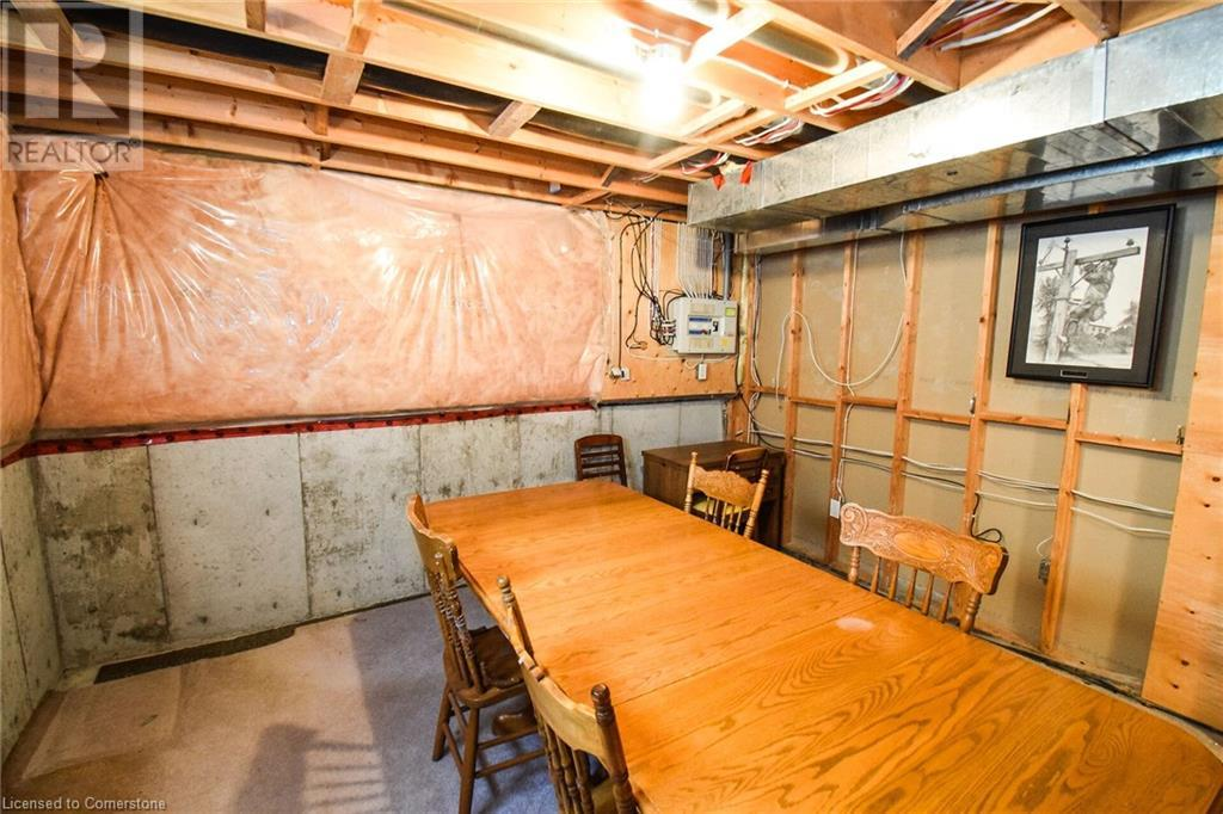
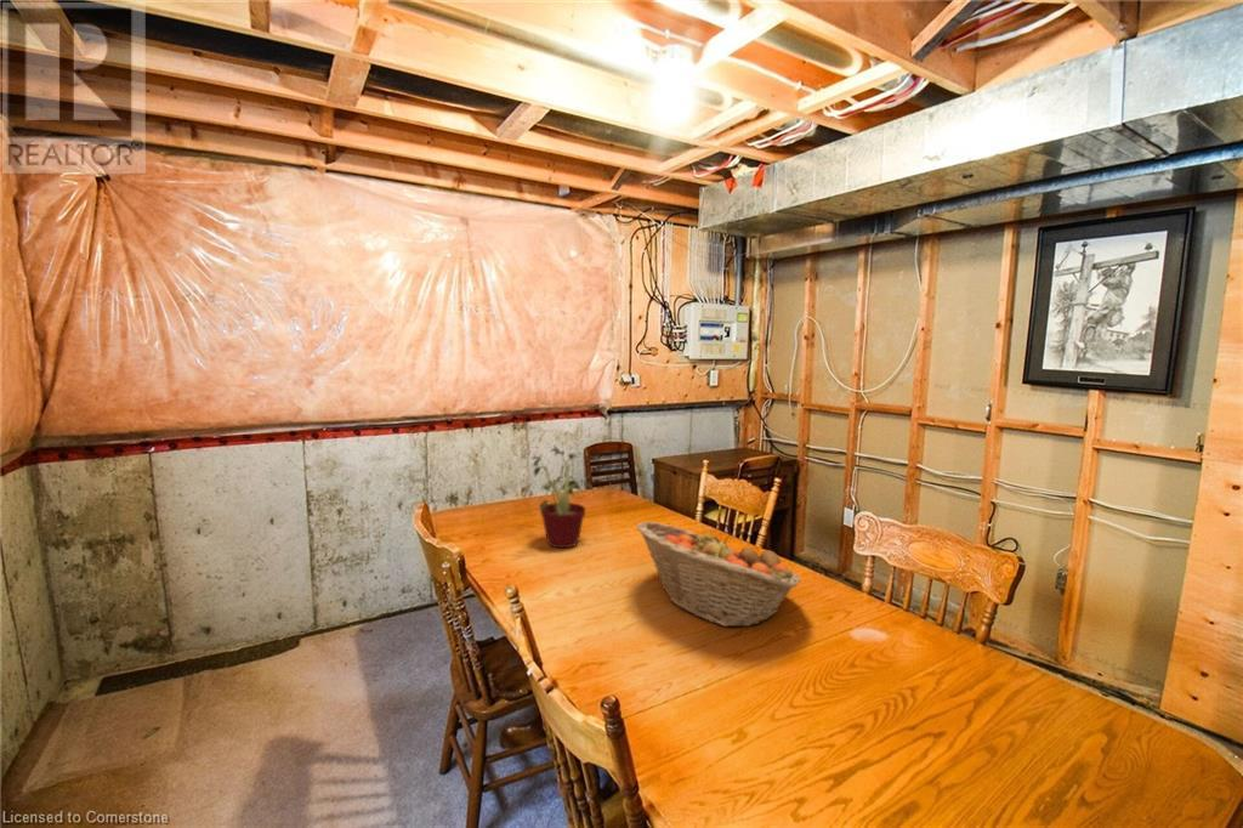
+ fruit basket [636,521,802,628]
+ potted plant [530,446,595,549]
